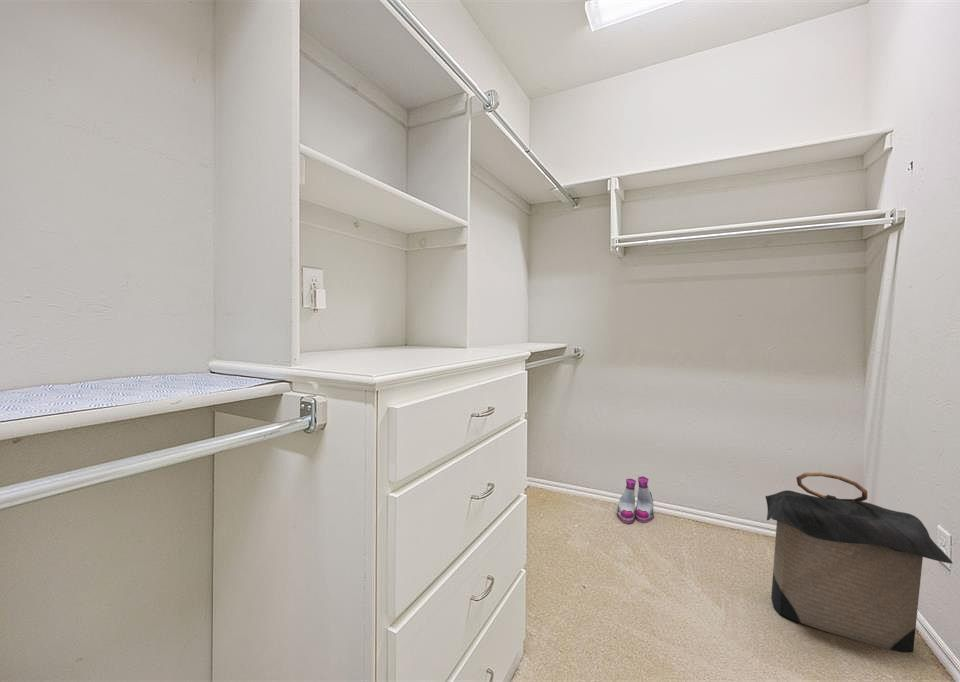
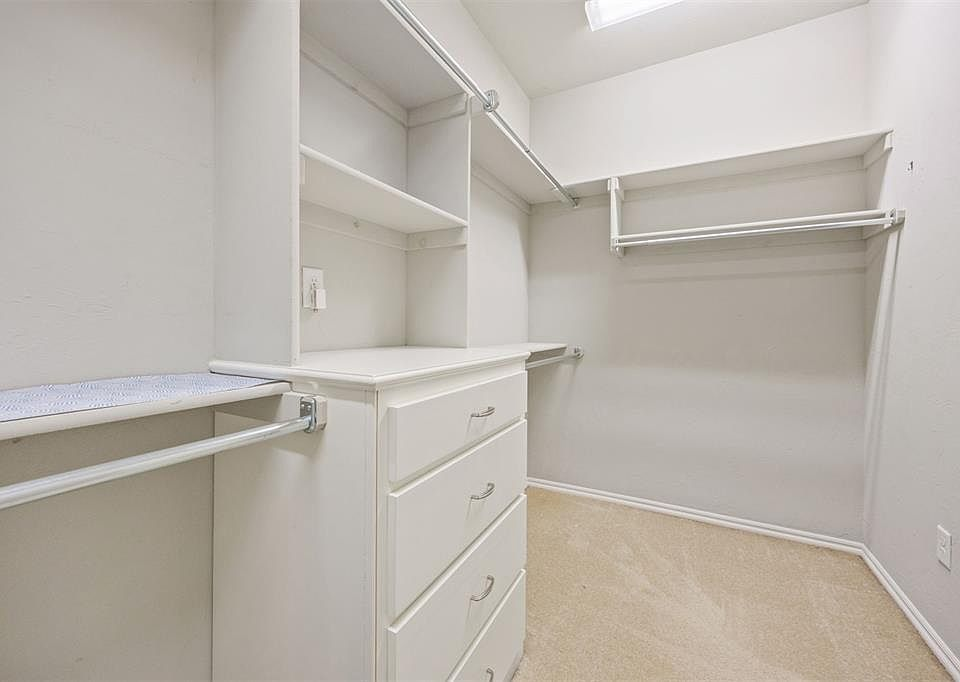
- laundry hamper [764,471,954,653]
- boots [616,475,654,524]
